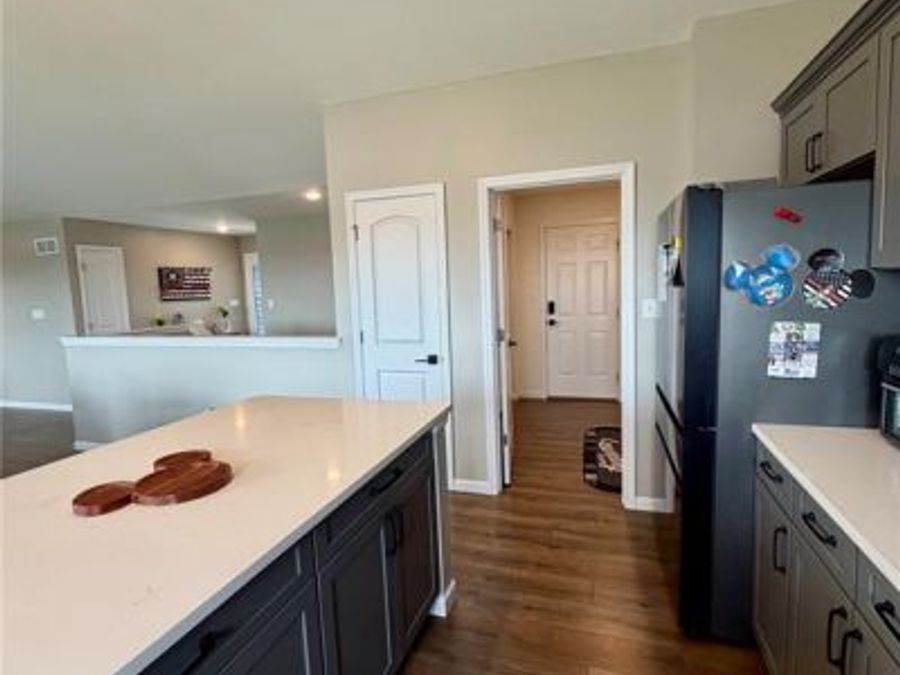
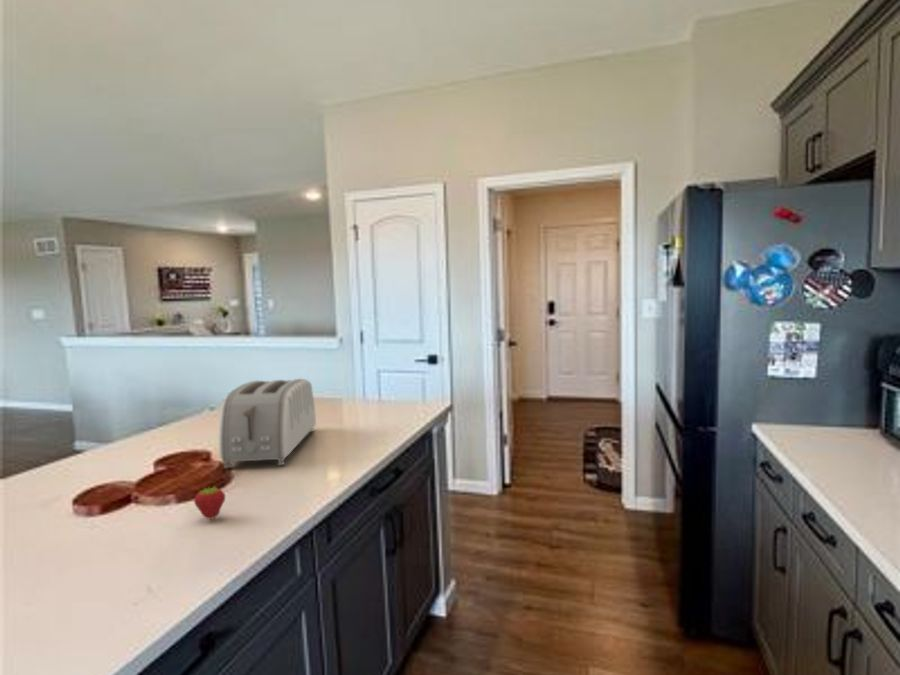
+ fruit [193,485,226,520]
+ toaster [218,378,317,469]
